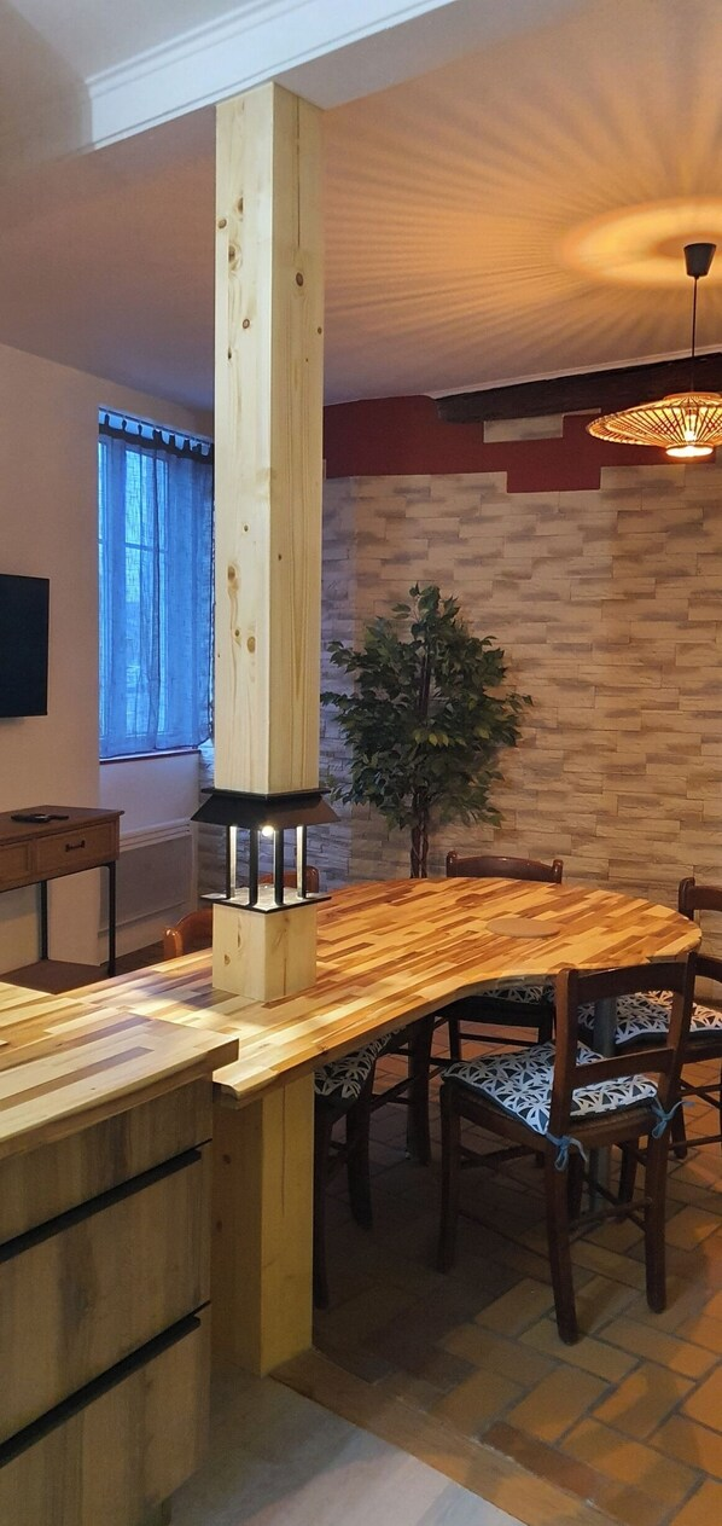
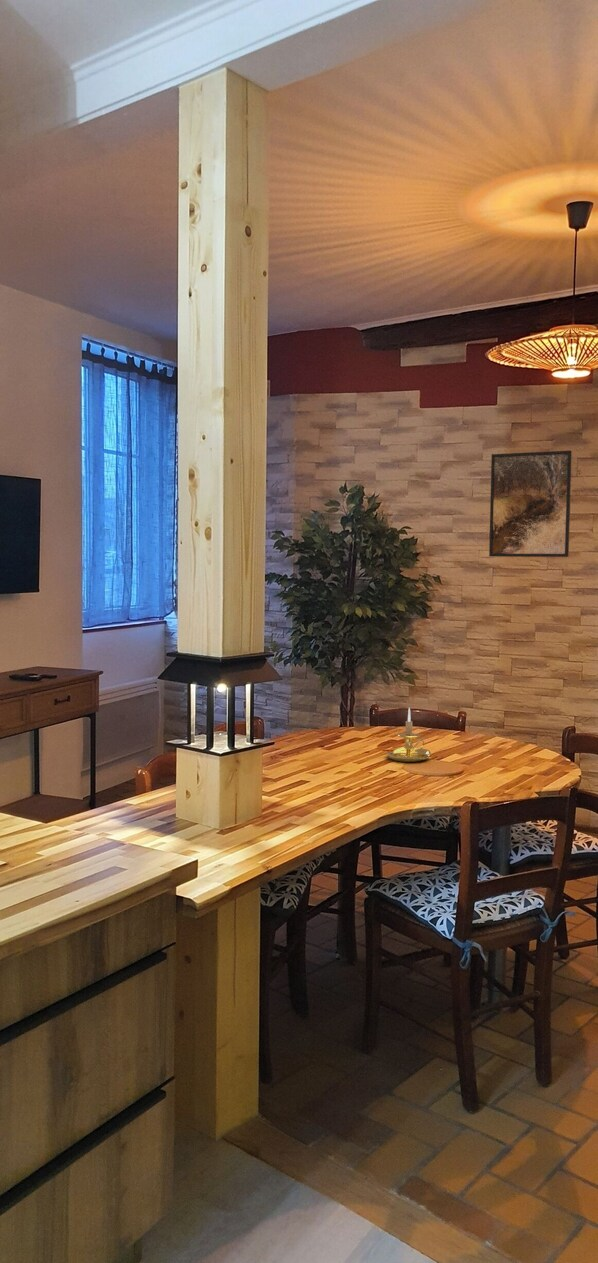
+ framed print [488,450,573,558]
+ candle holder [386,707,432,763]
